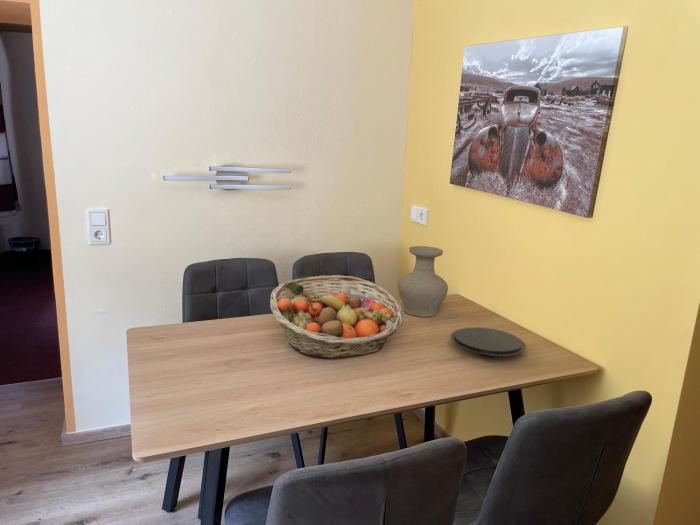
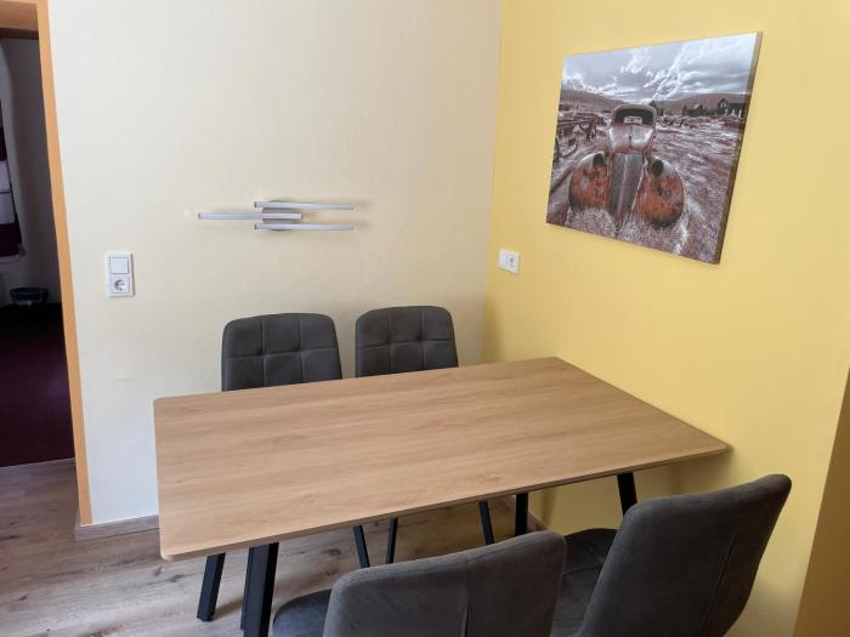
- plate [450,326,527,357]
- vase [397,245,449,318]
- fruit basket [269,274,405,360]
